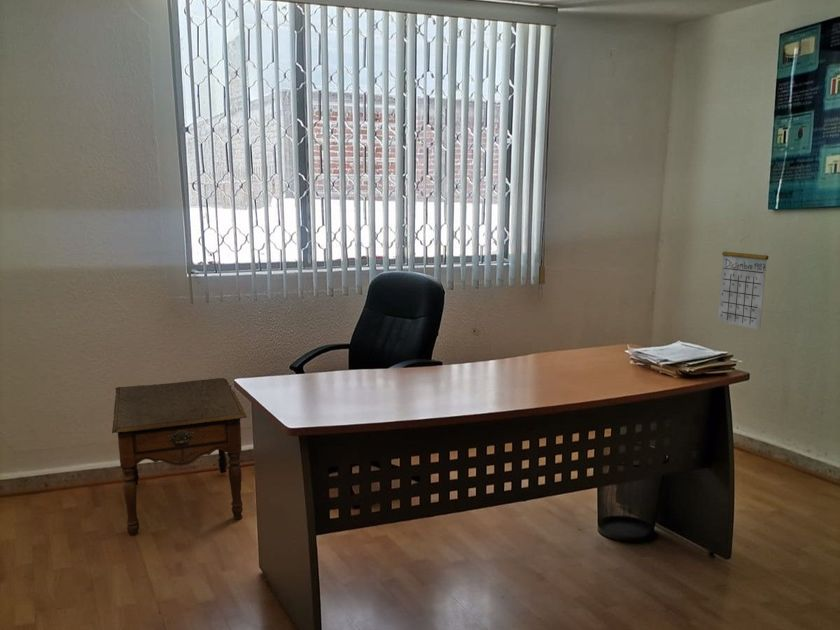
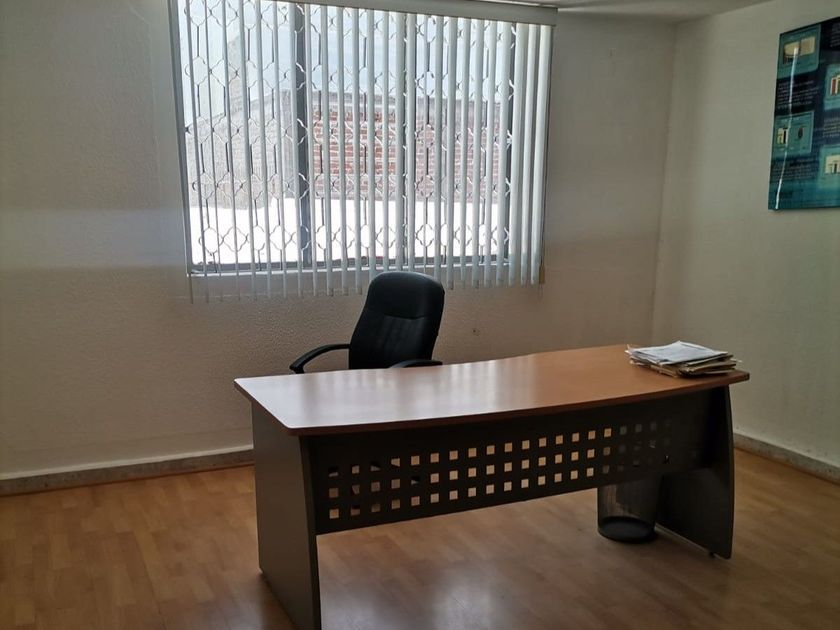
- side table [111,377,248,537]
- calendar [717,236,769,331]
